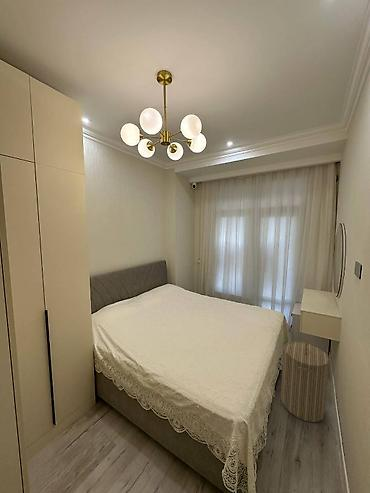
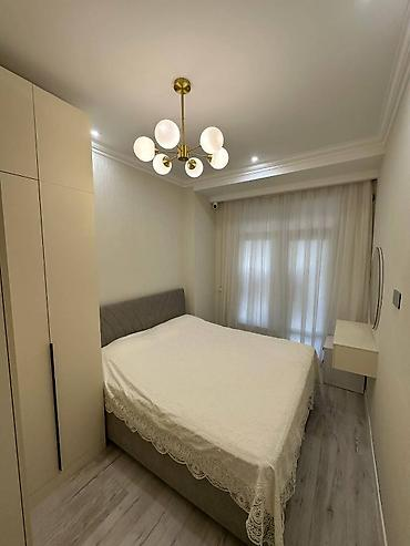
- laundry hamper [280,340,330,423]
